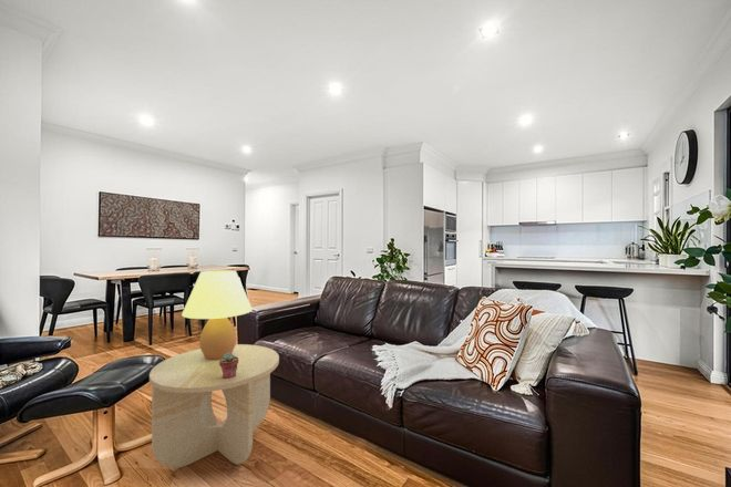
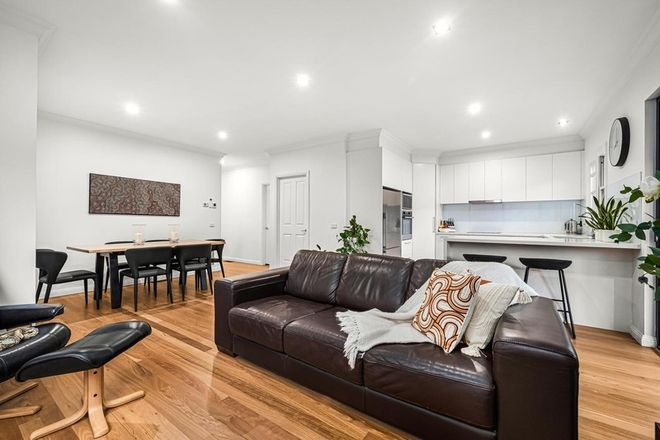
- potted succulent [219,352,238,379]
- table lamp [181,269,254,360]
- side table [148,343,280,469]
